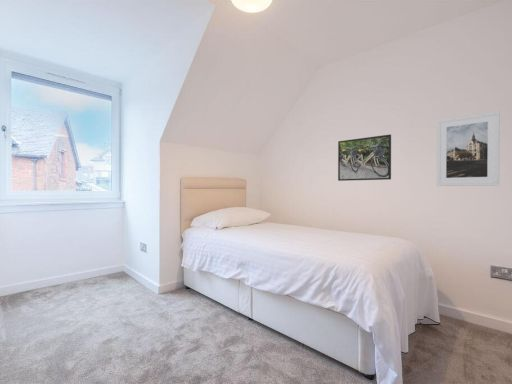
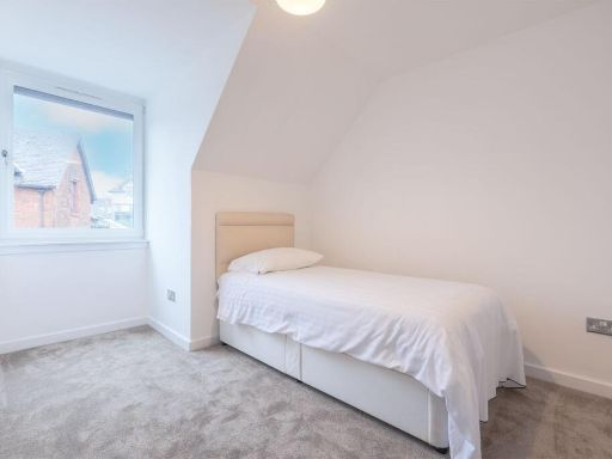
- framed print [436,110,501,187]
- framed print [337,133,392,182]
